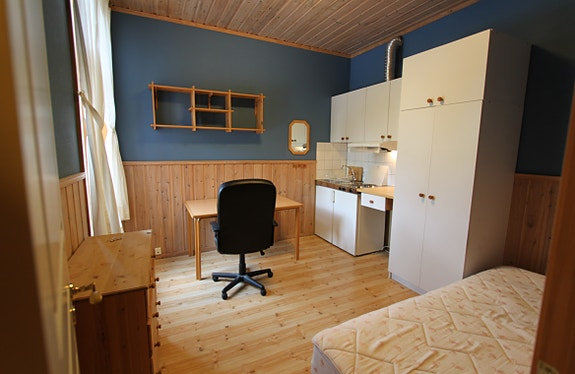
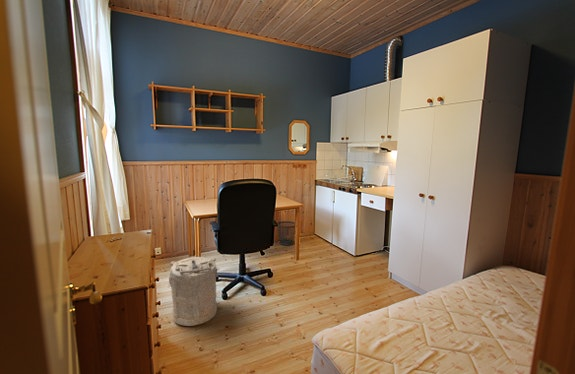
+ laundry hamper [168,256,221,327]
+ wastebasket [276,220,296,246]
